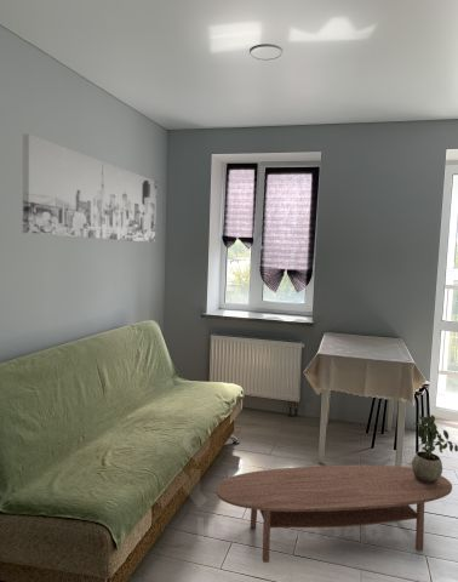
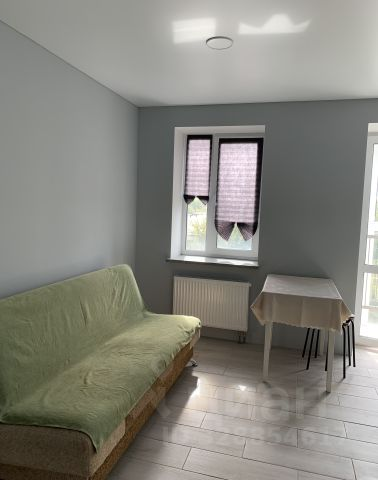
- coffee table [214,464,453,564]
- wall art [22,132,158,244]
- potted plant [411,412,458,484]
